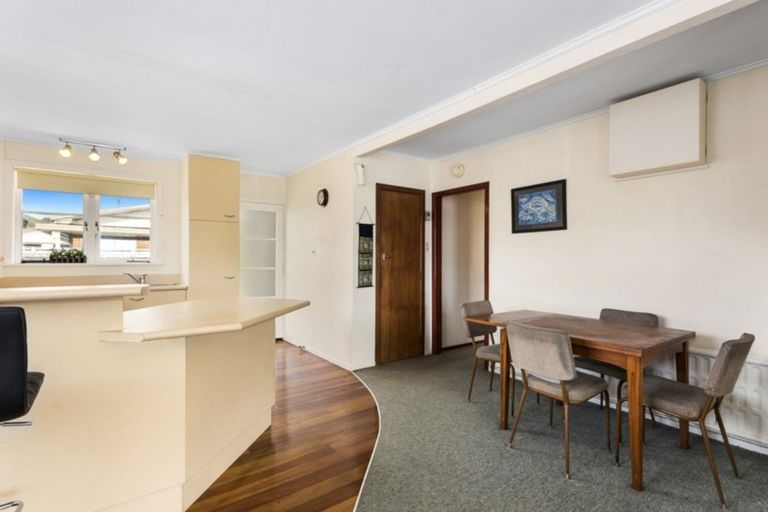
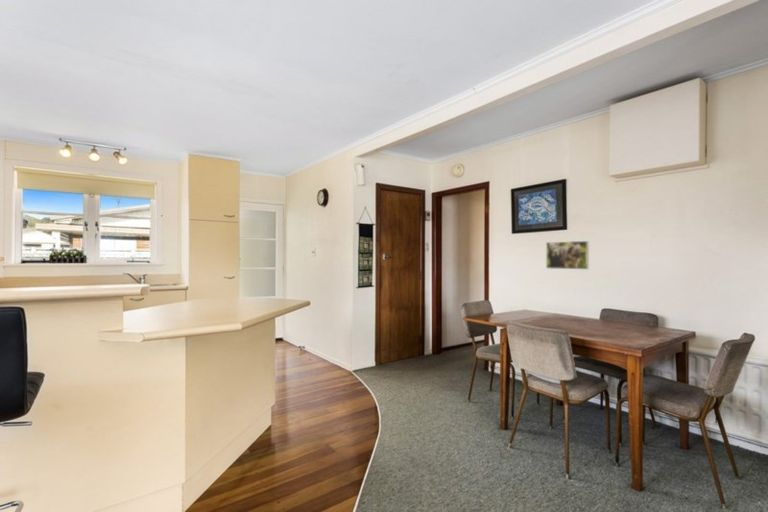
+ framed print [545,240,590,270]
